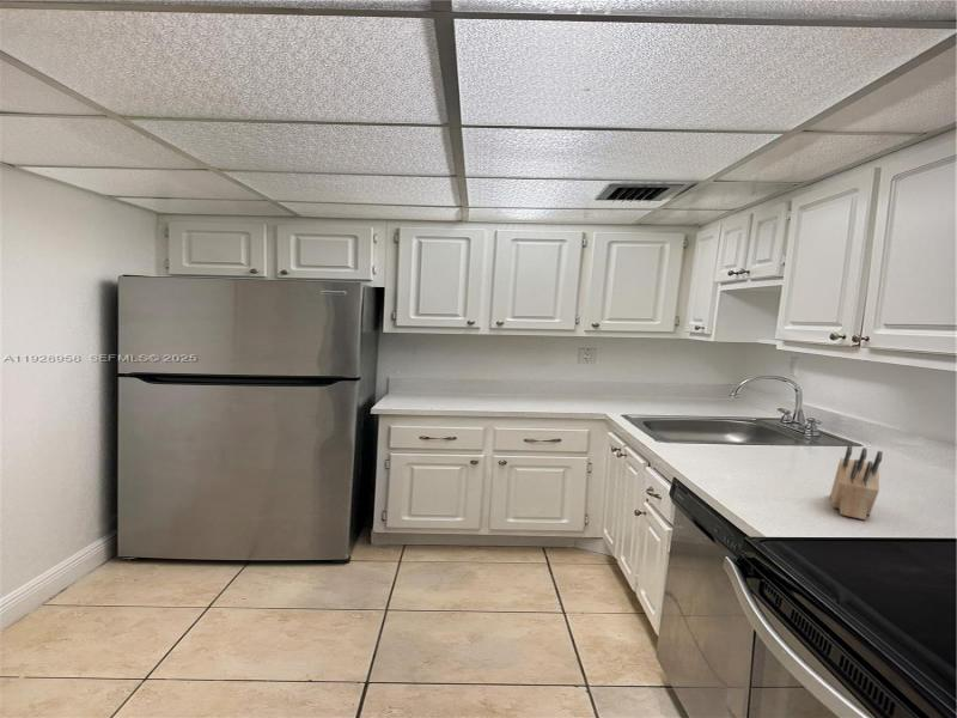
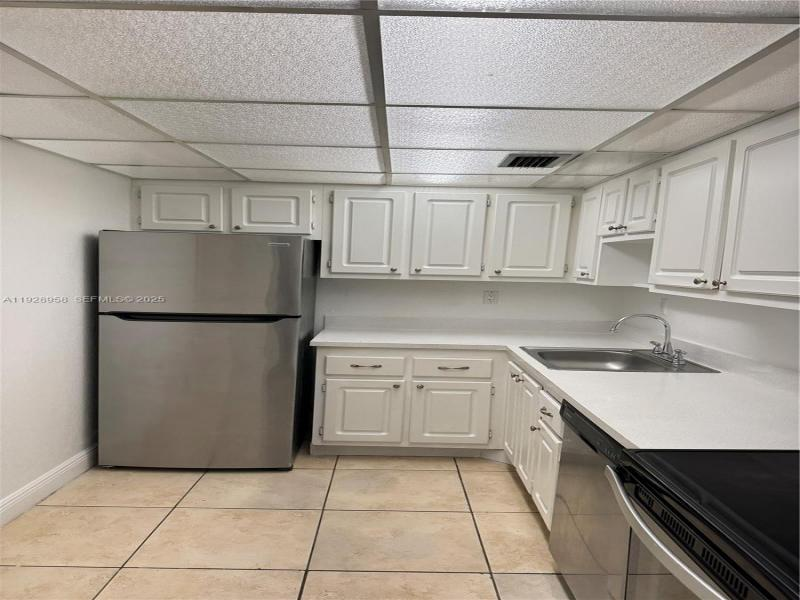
- knife block [829,444,884,521]
